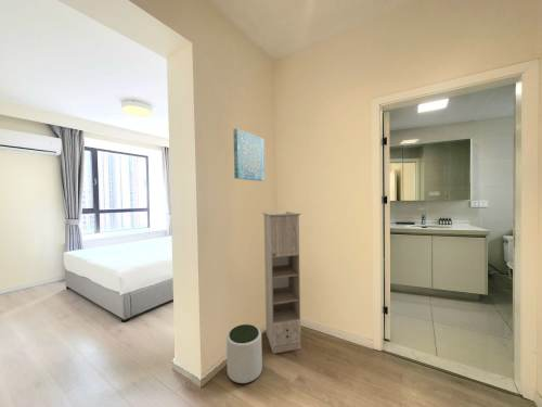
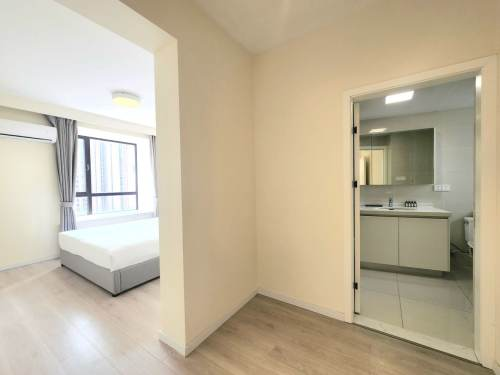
- storage cabinet [262,211,302,355]
- plant pot [225,323,263,384]
- wall art [232,127,266,182]
